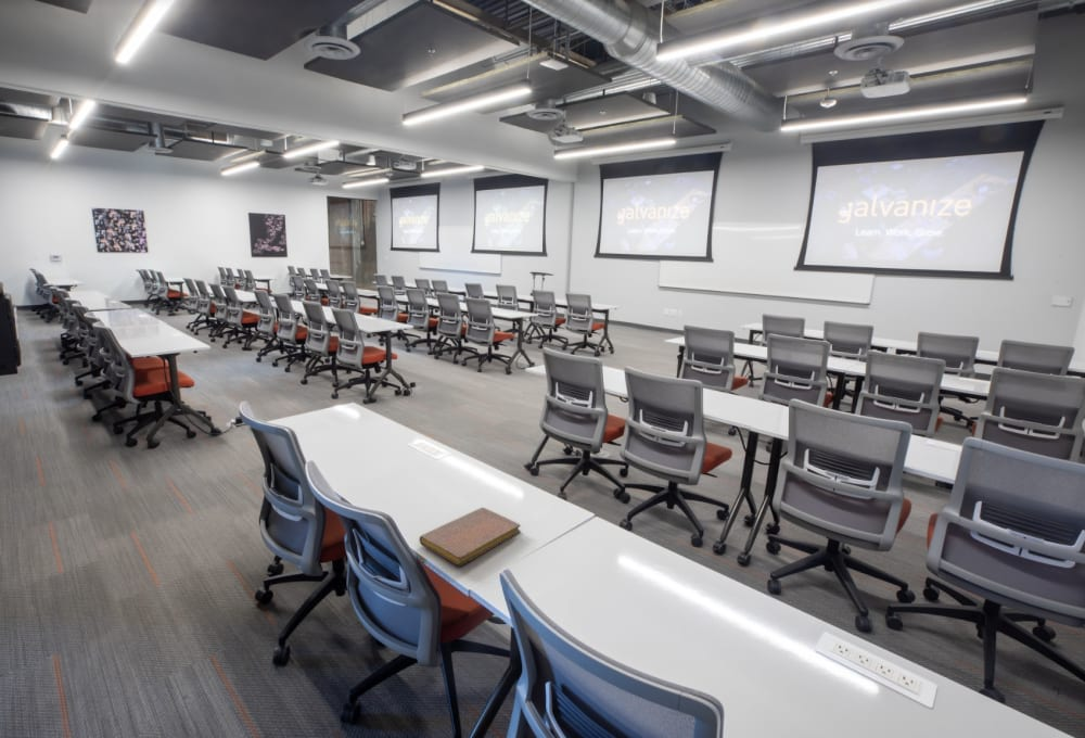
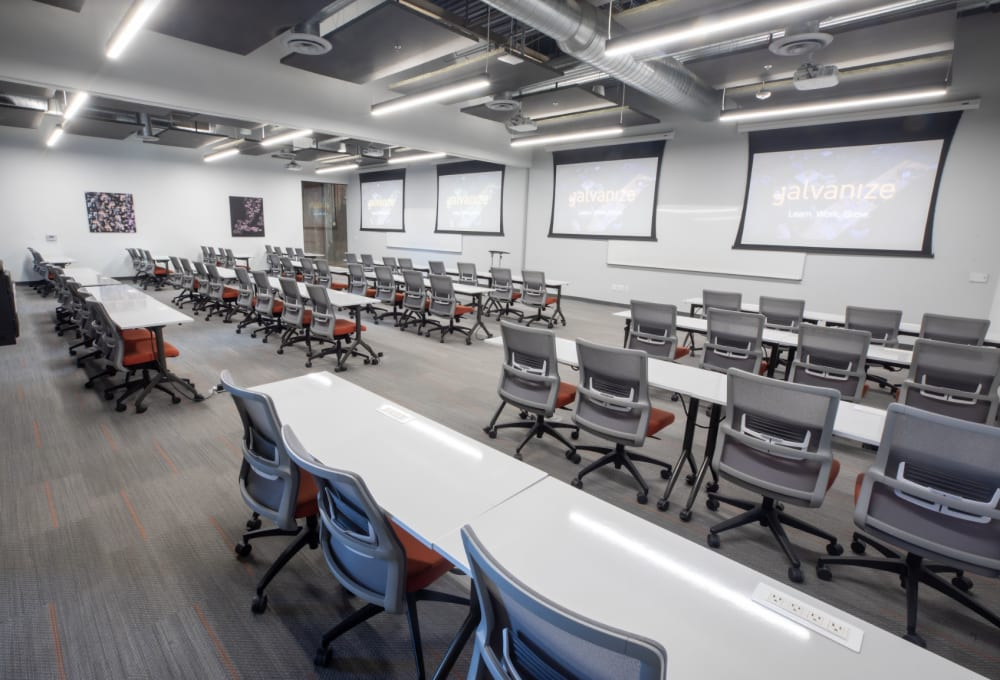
- notebook [418,506,522,567]
